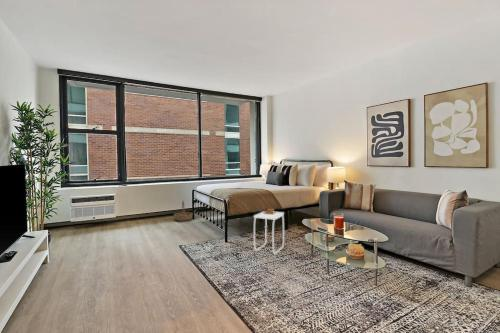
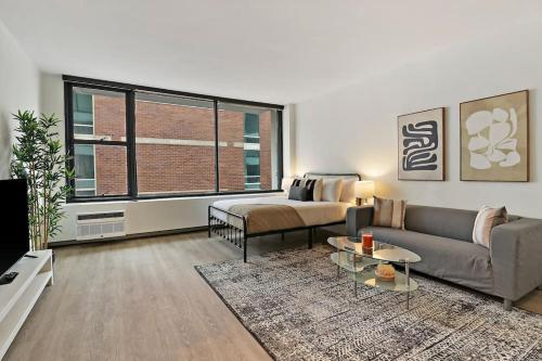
- side table [253,207,285,255]
- basket [173,200,194,222]
